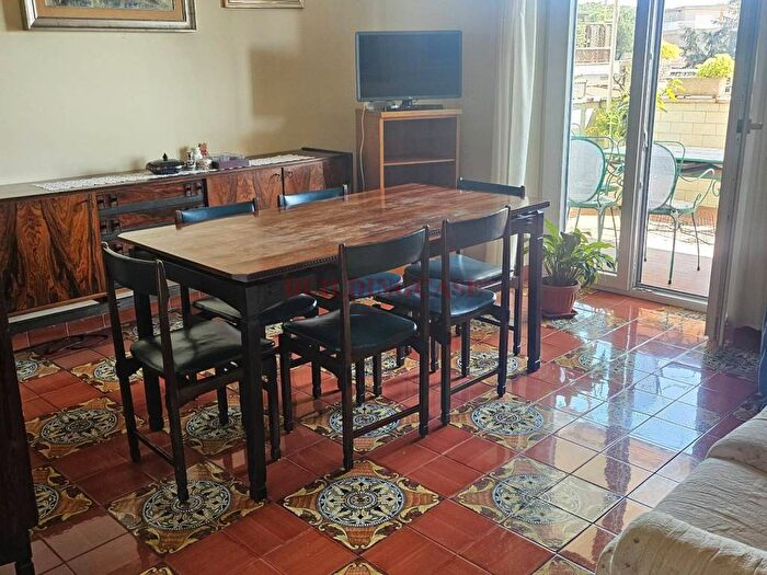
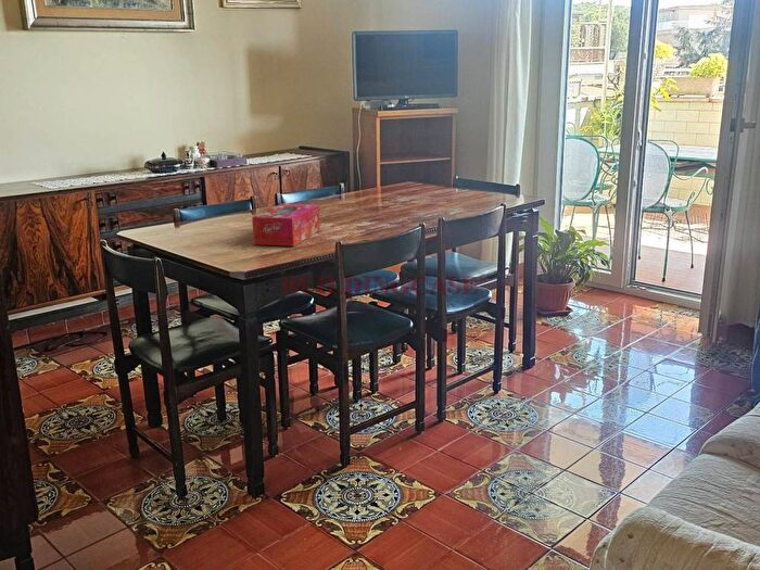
+ tissue box [251,203,321,248]
